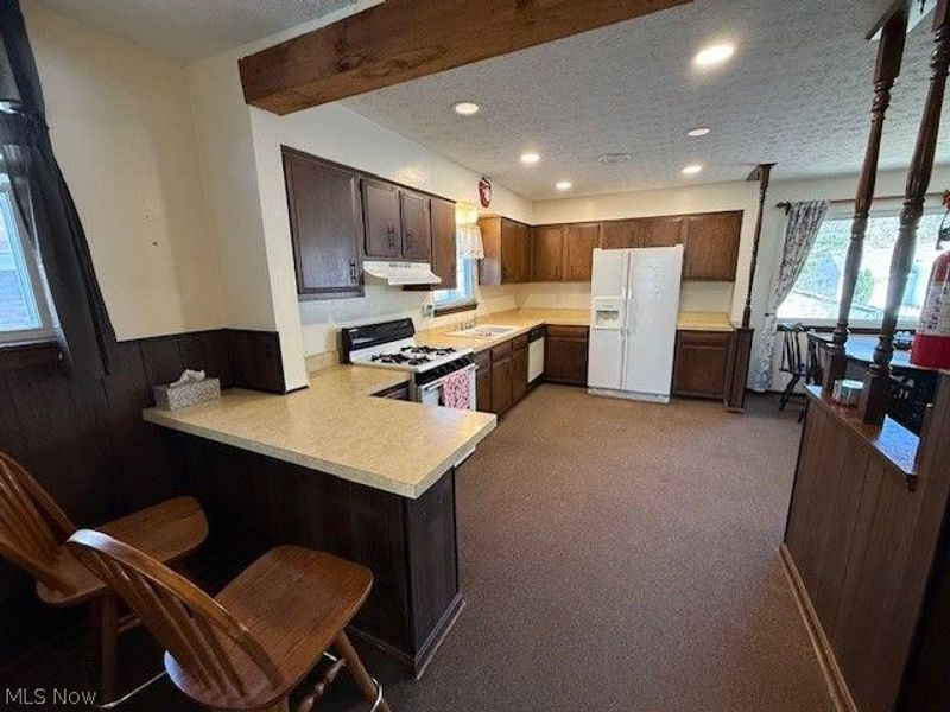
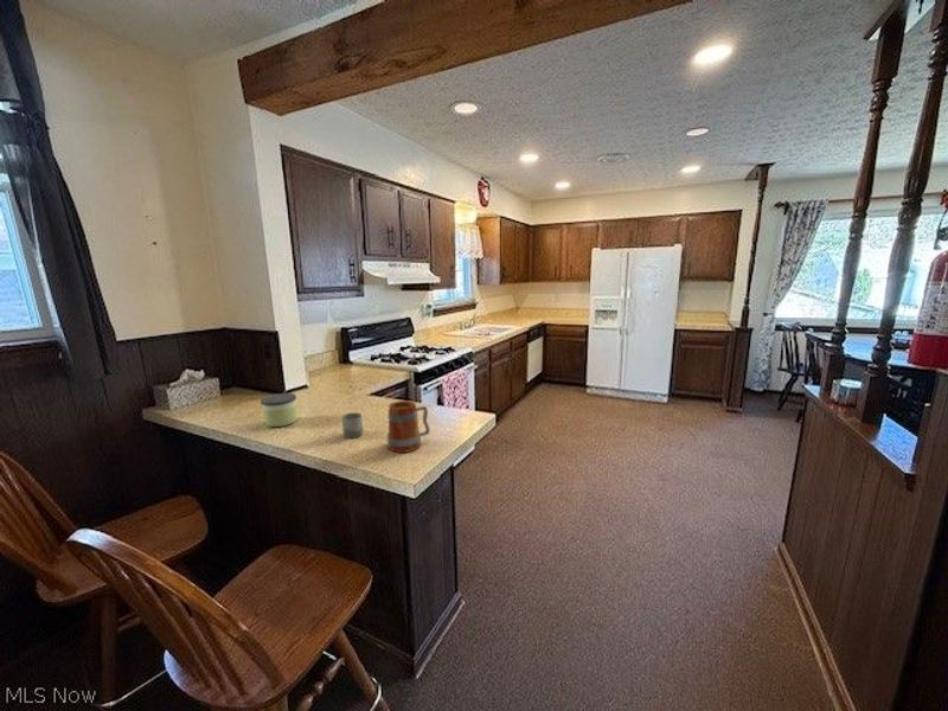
+ candle [260,392,299,428]
+ mug [386,399,431,454]
+ cup [341,411,364,440]
